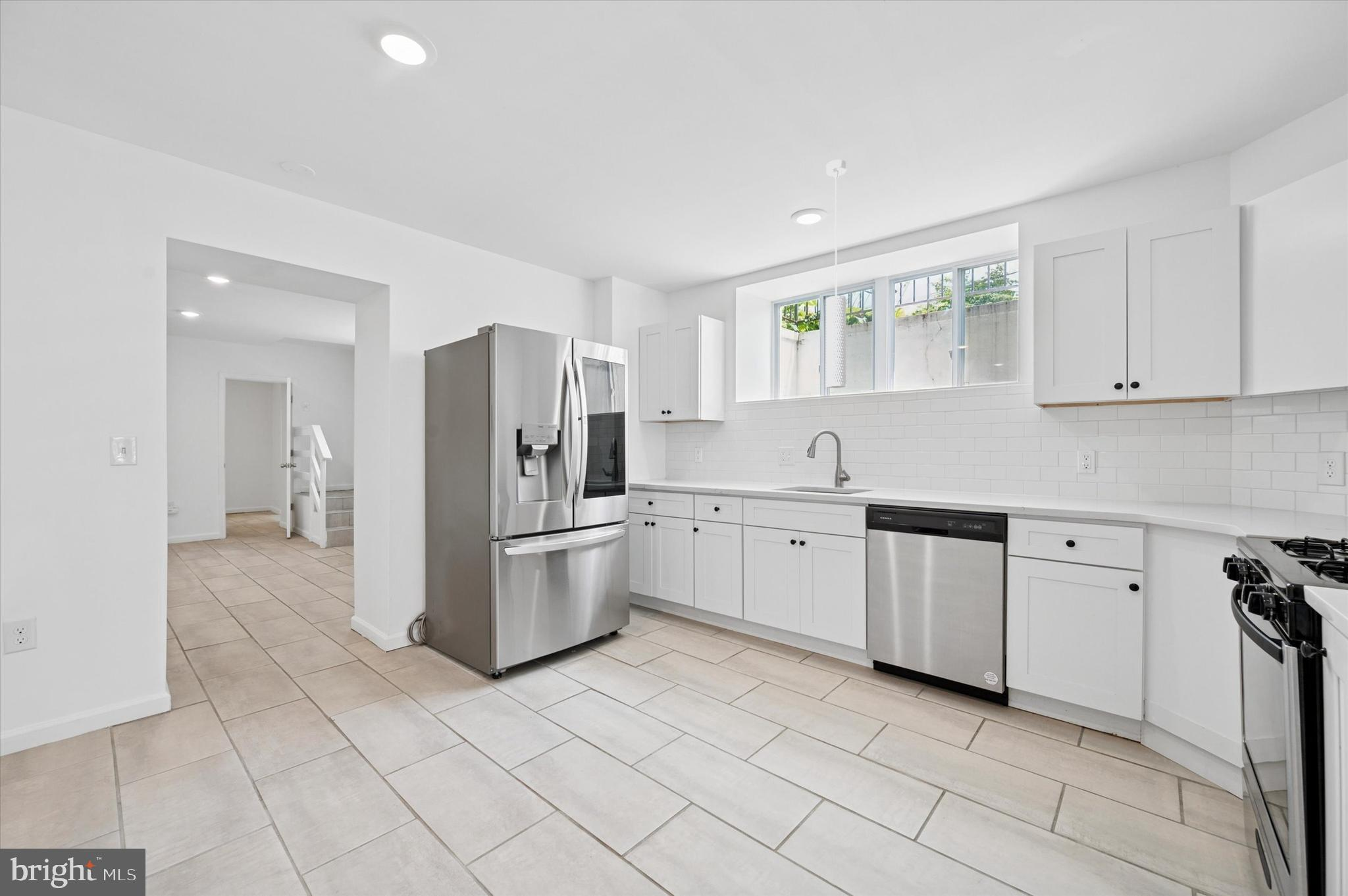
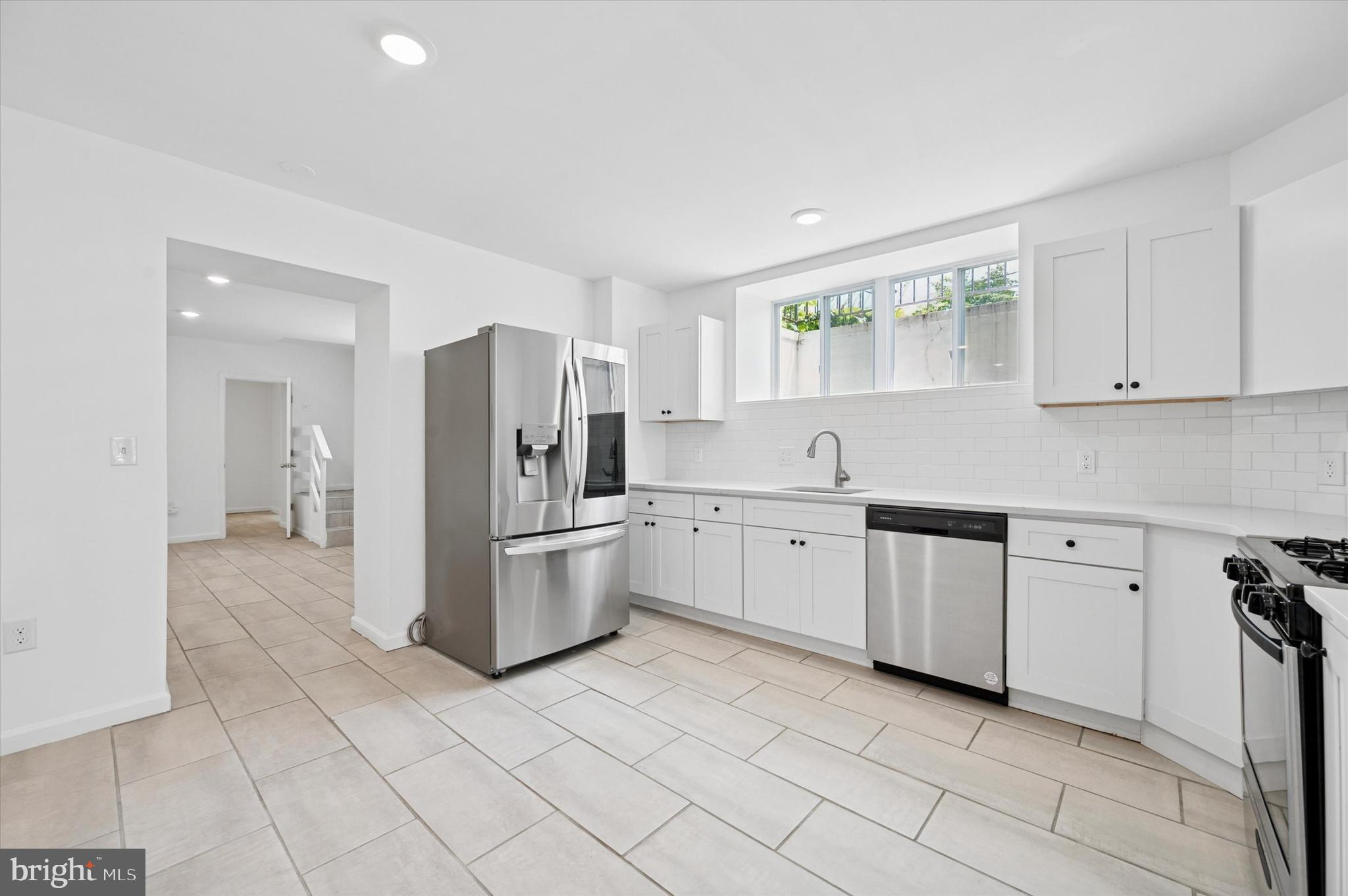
- pendant light [825,159,847,389]
